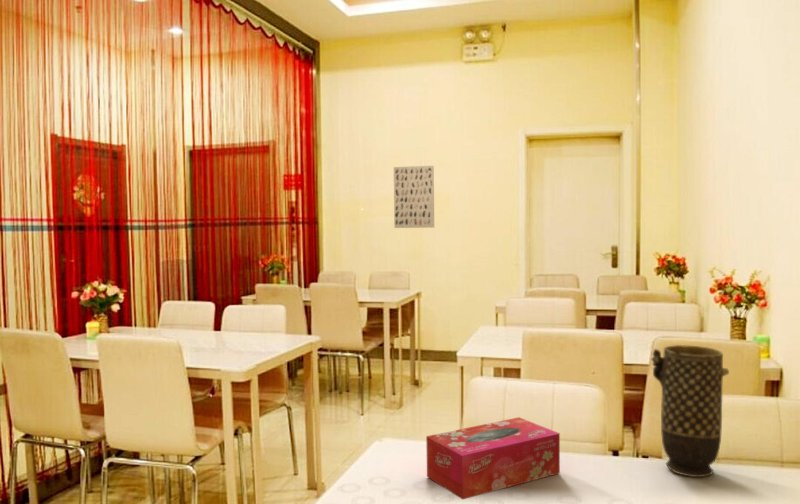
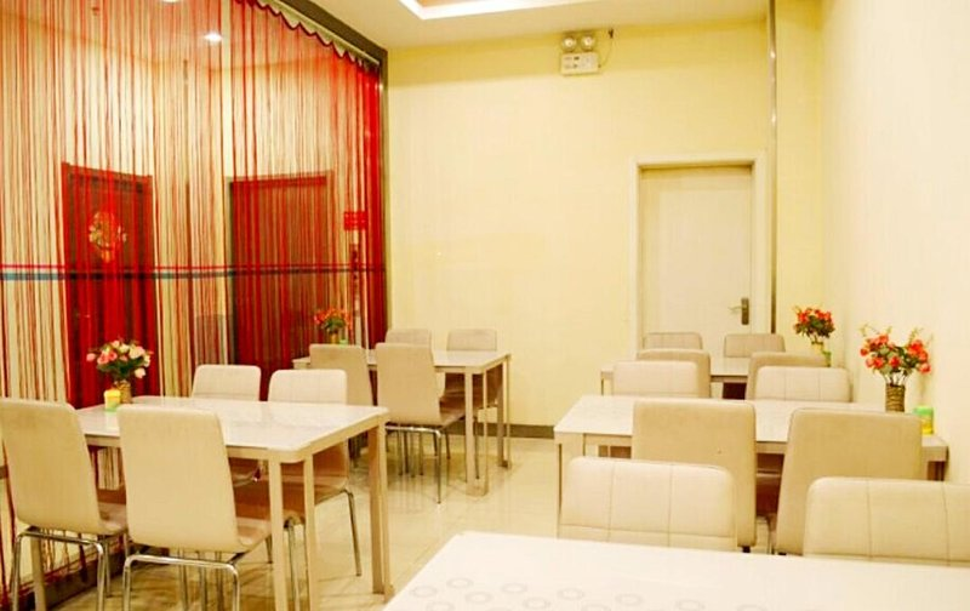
- tissue box [425,416,561,500]
- wall art [393,165,435,229]
- vase [650,344,730,478]
